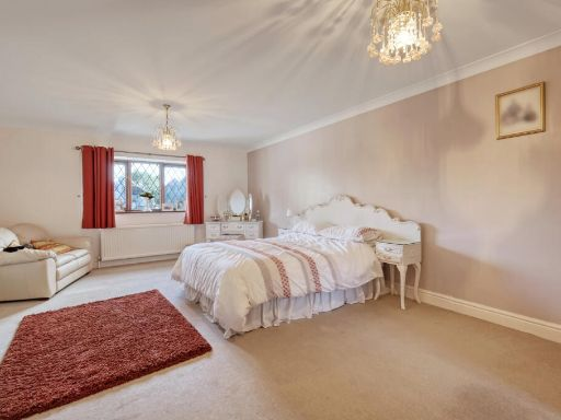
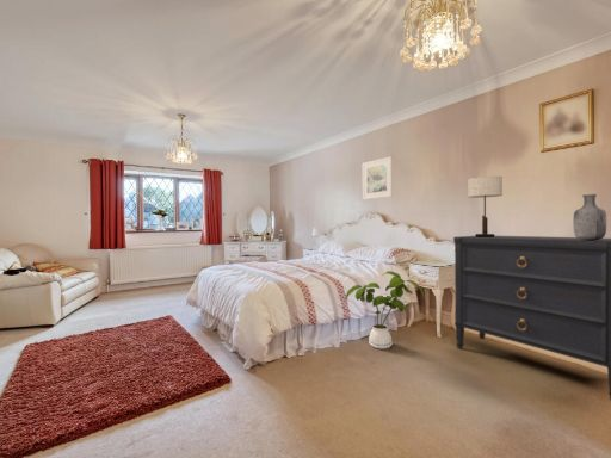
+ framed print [362,155,394,200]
+ vase [572,193,607,241]
+ house plant [345,270,425,349]
+ dresser [452,235,611,401]
+ table lamp [467,175,504,237]
